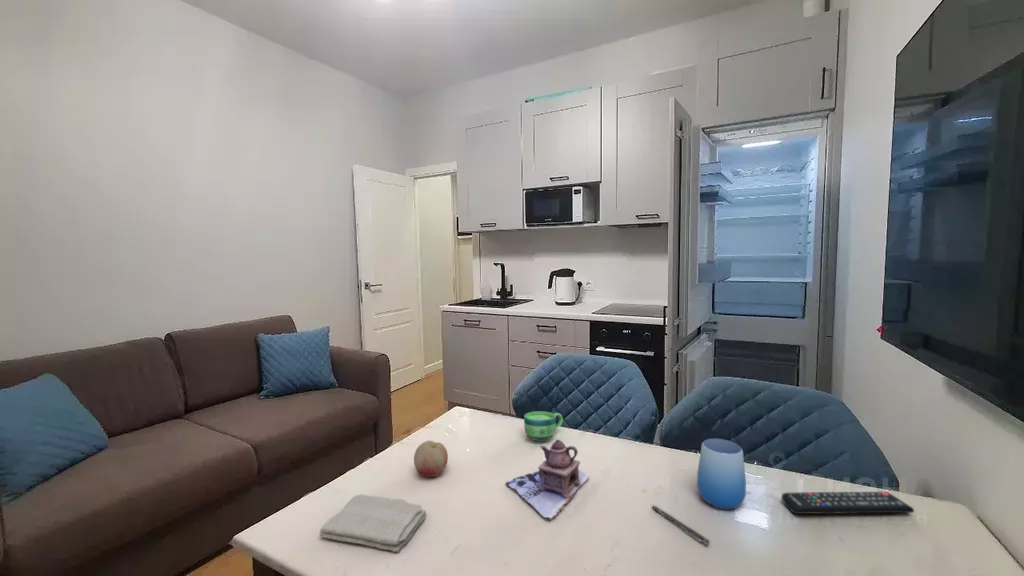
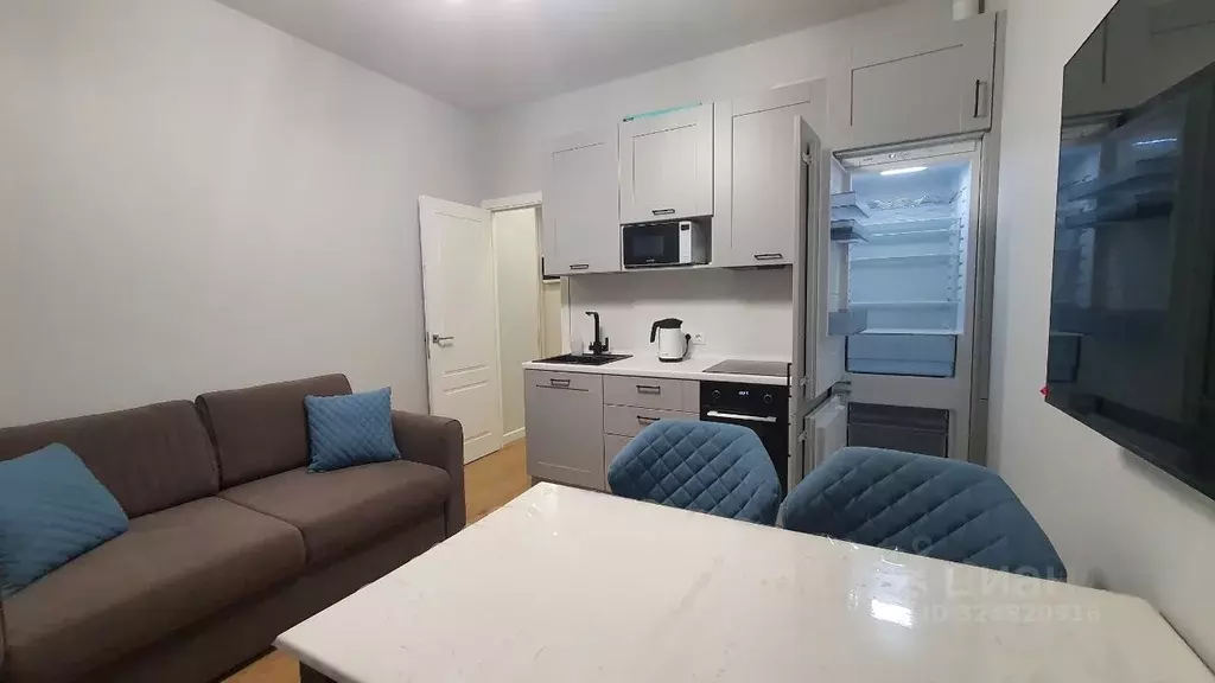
- fruit [413,440,449,478]
- pen [650,504,711,546]
- cup [696,438,747,510]
- teapot [504,439,591,521]
- remote control [781,491,915,515]
- cup [523,410,564,442]
- washcloth [319,493,428,553]
